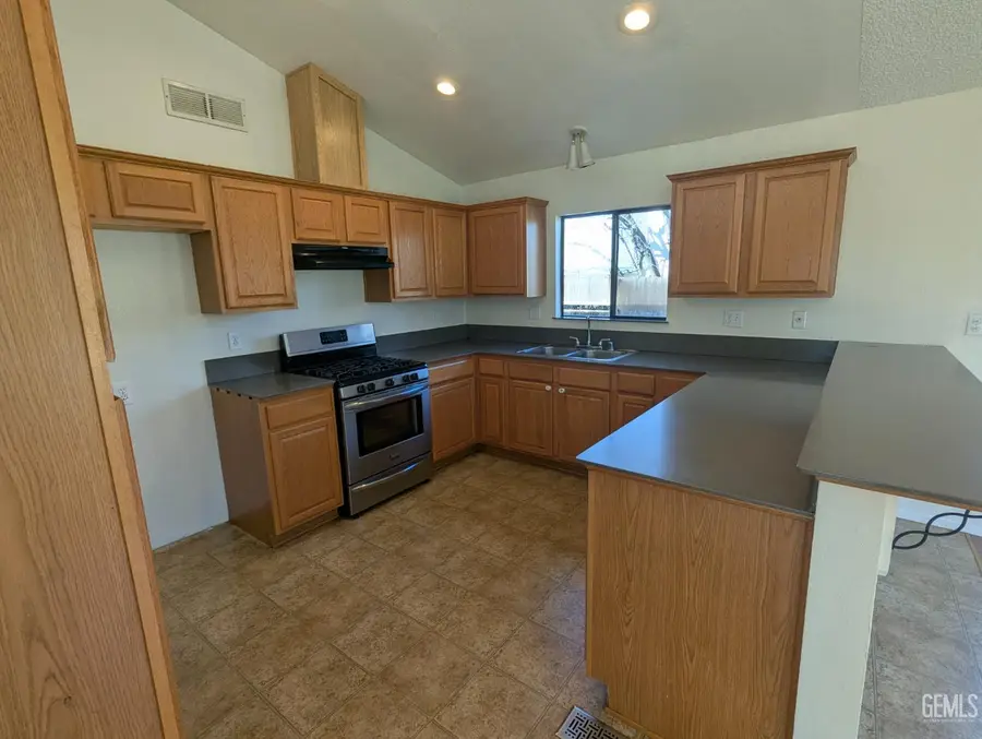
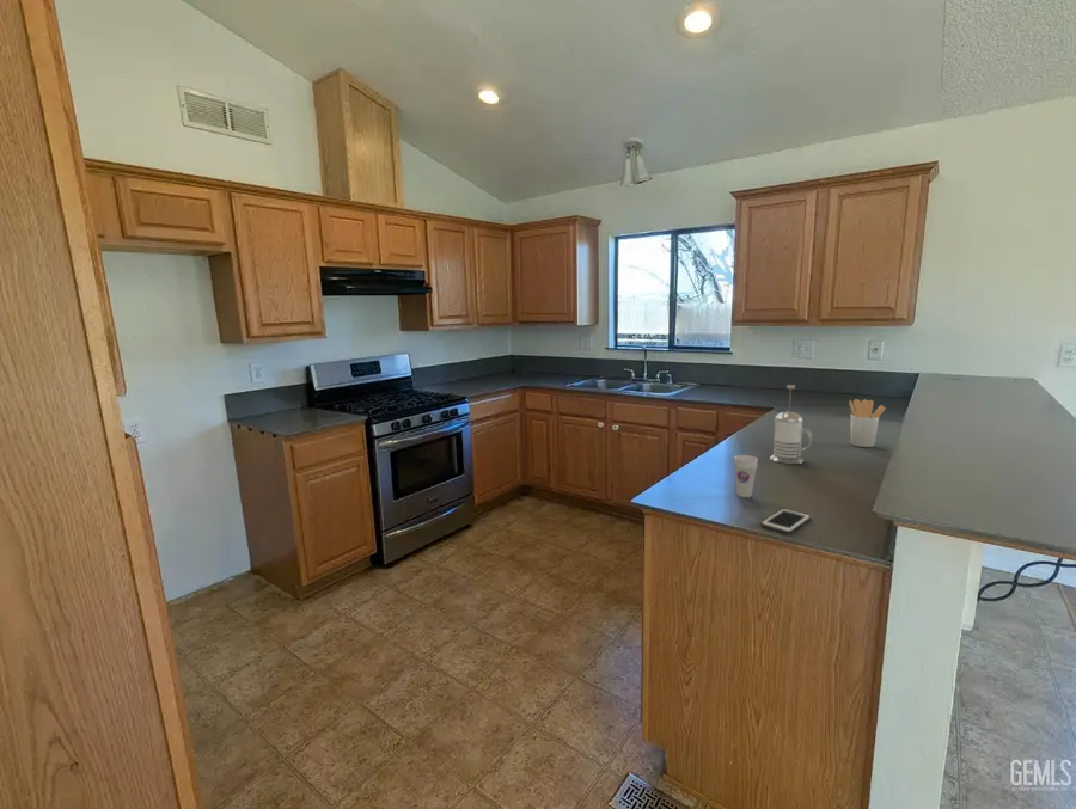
+ french press [769,384,814,465]
+ cell phone [760,508,812,535]
+ utensil holder [848,398,886,448]
+ cup [733,454,759,498]
